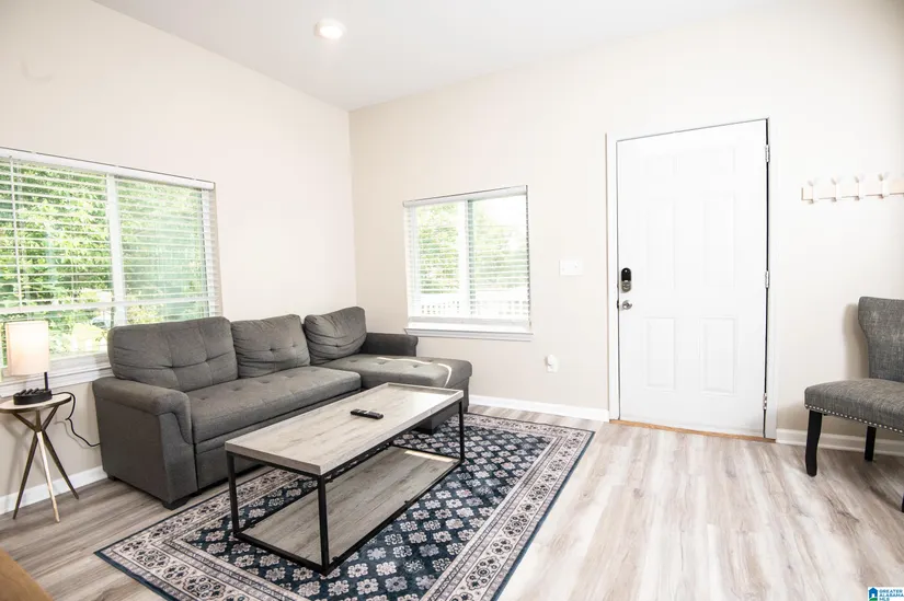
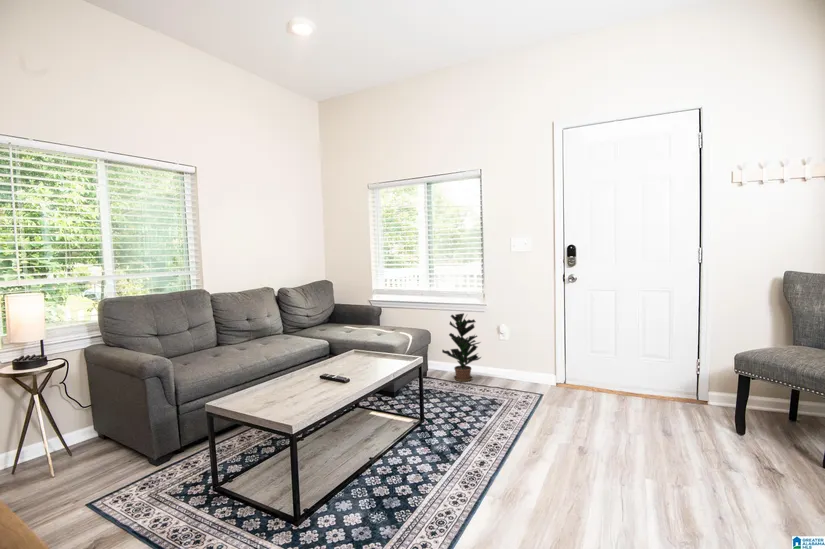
+ potted plant [441,312,482,383]
